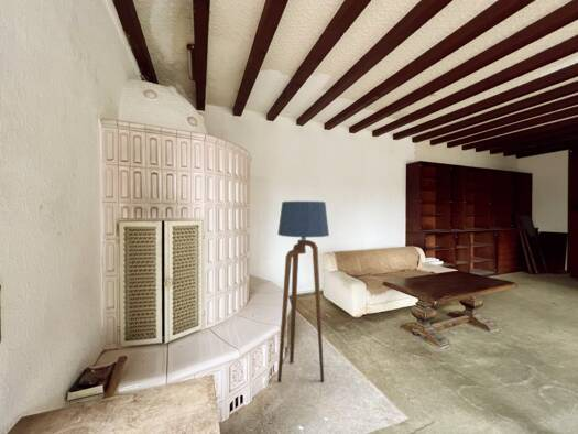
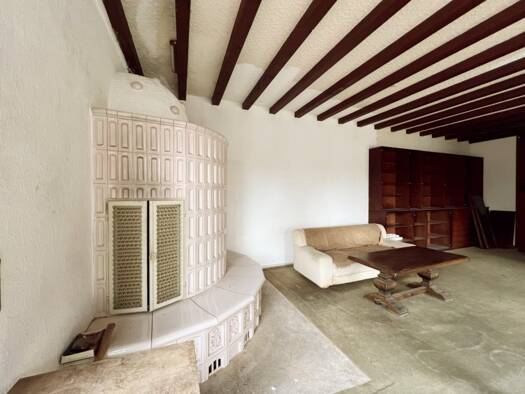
- floor lamp [276,200,330,383]
